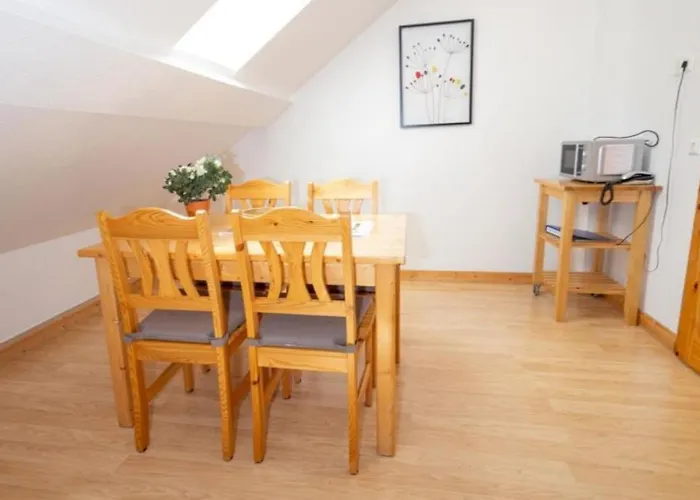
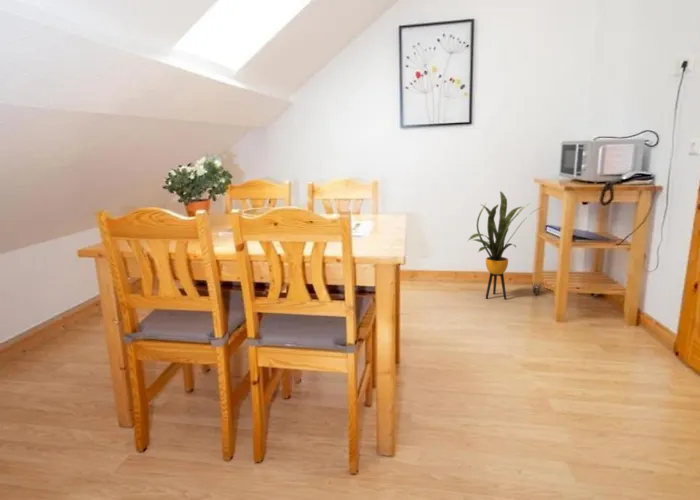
+ house plant [466,190,544,300]
